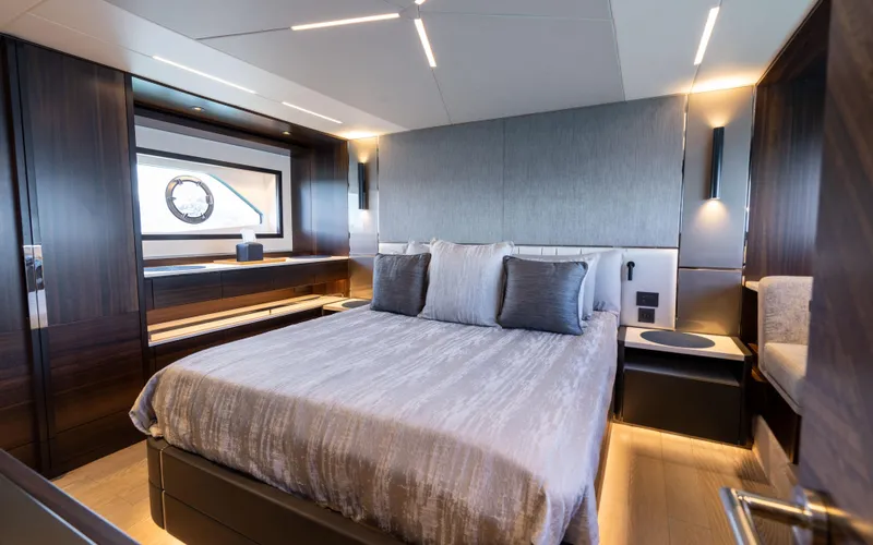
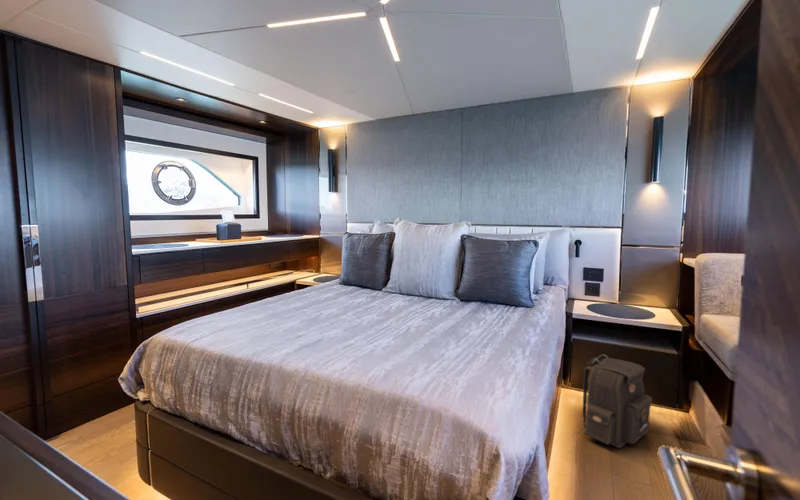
+ backpack [582,353,653,449]
